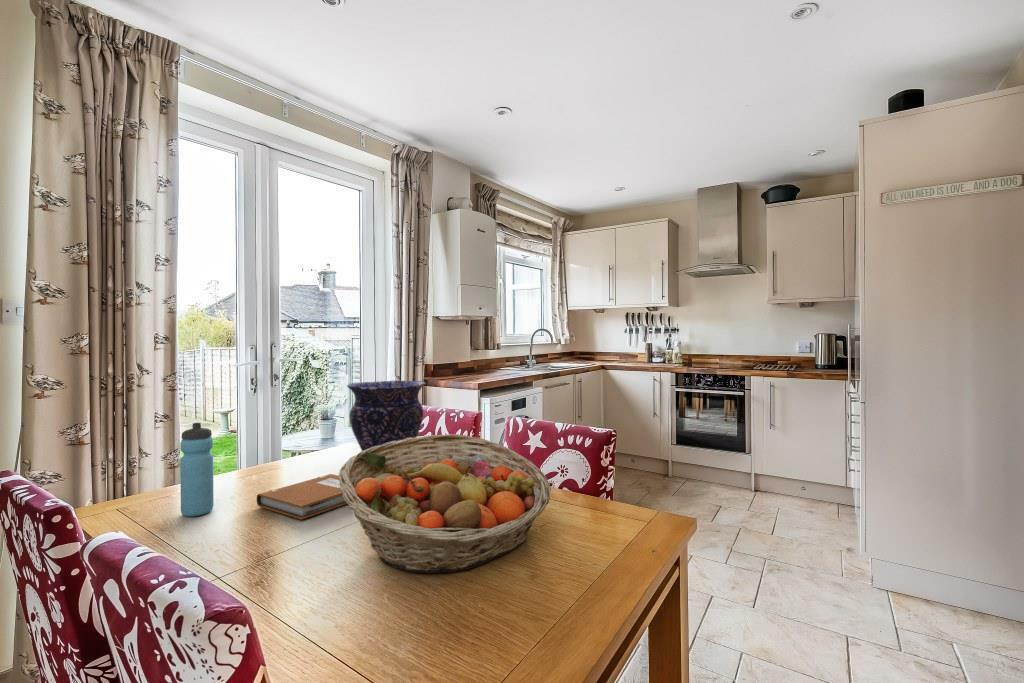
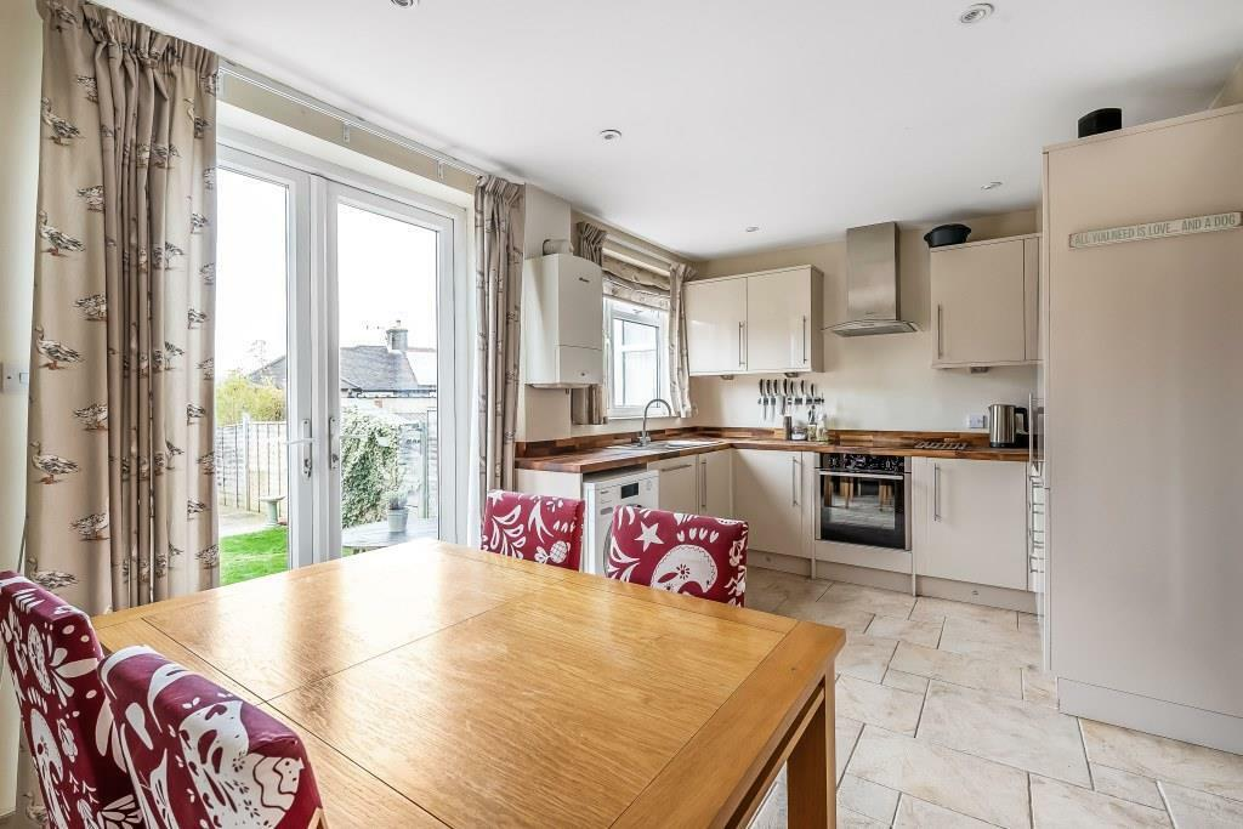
- water bottle [179,422,215,518]
- notebook [256,473,348,520]
- vase [346,379,427,455]
- fruit basket [338,433,552,574]
